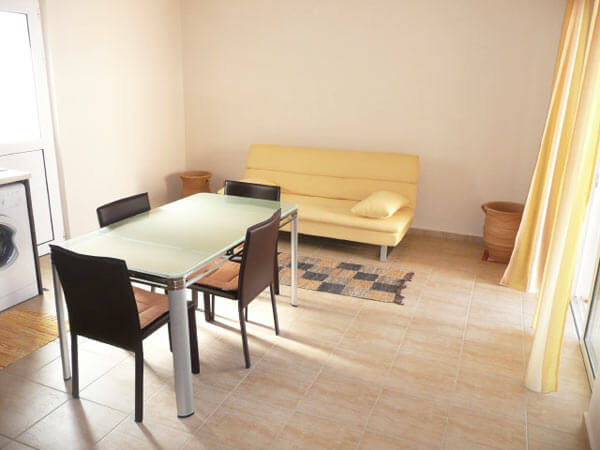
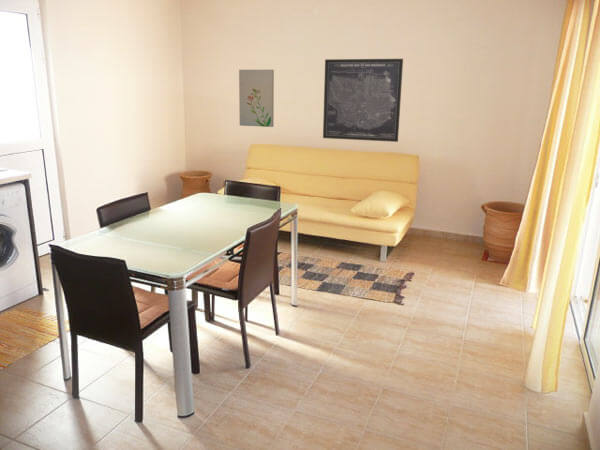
+ wall art [238,69,275,128]
+ wall art [322,58,404,143]
